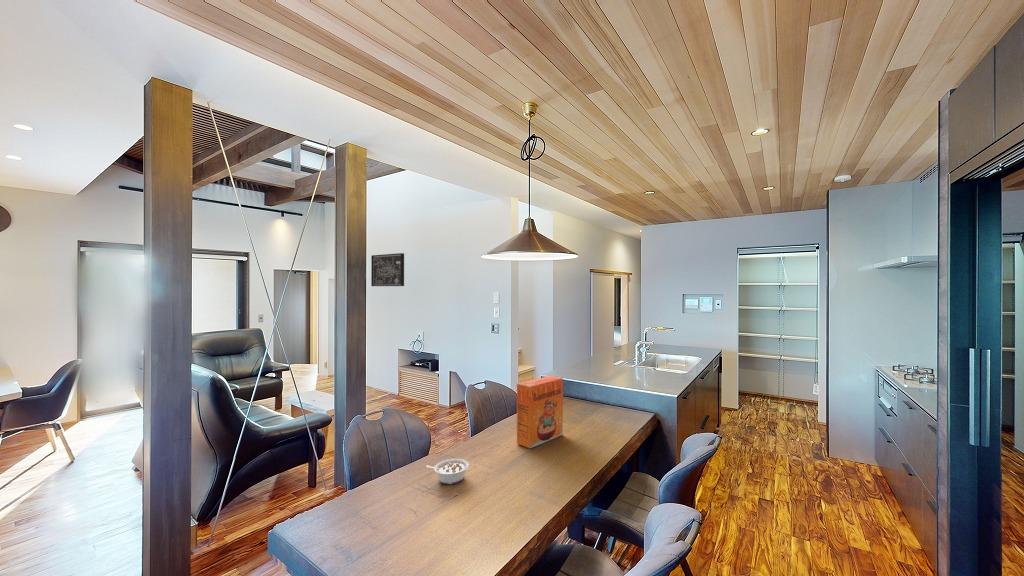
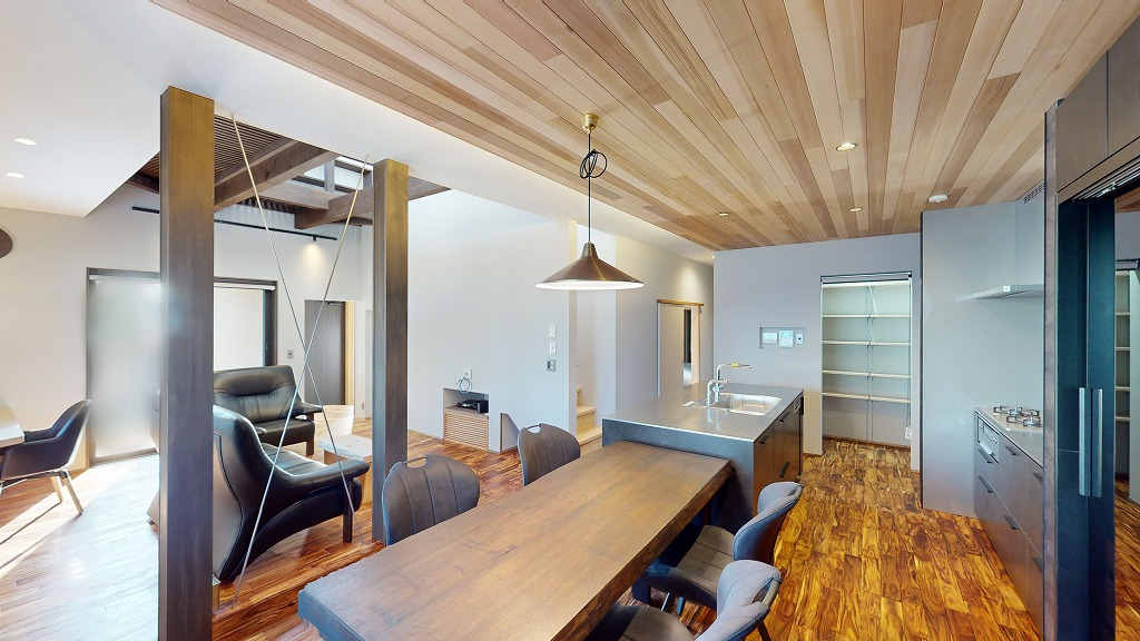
- cereal box [516,375,564,449]
- legume [426,458,470,485]
- wall art [370,252,405,287]
